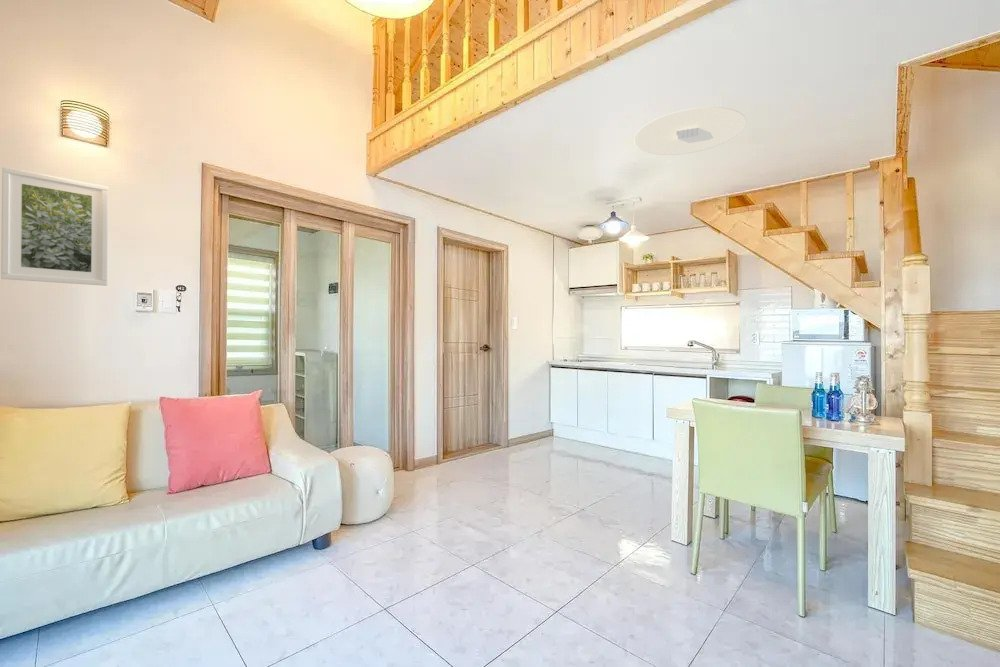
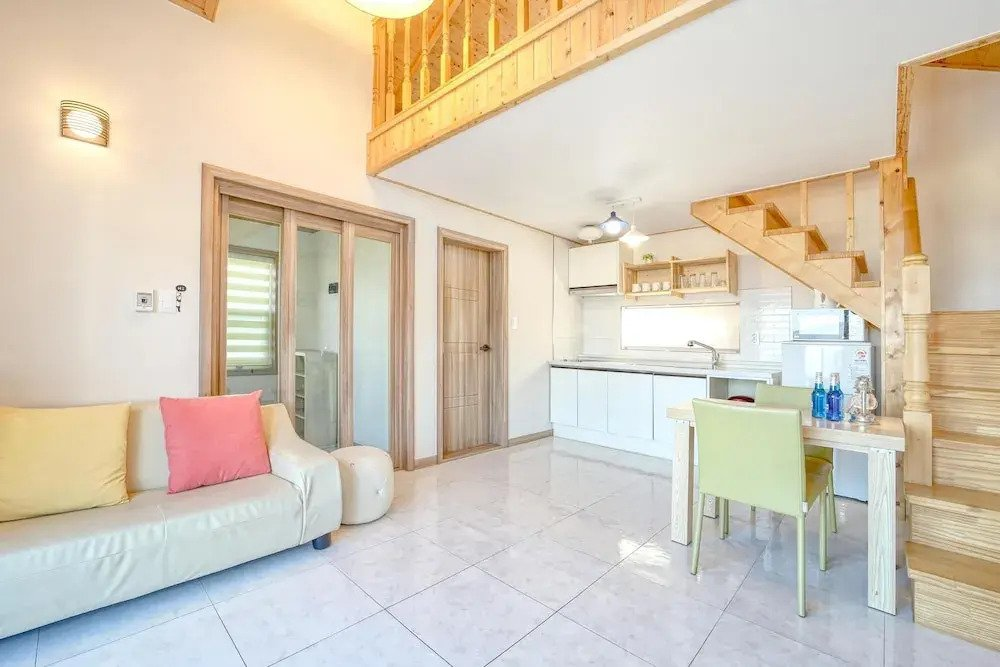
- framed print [0,166,109,287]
- ceiling light [633,106,747,156]
